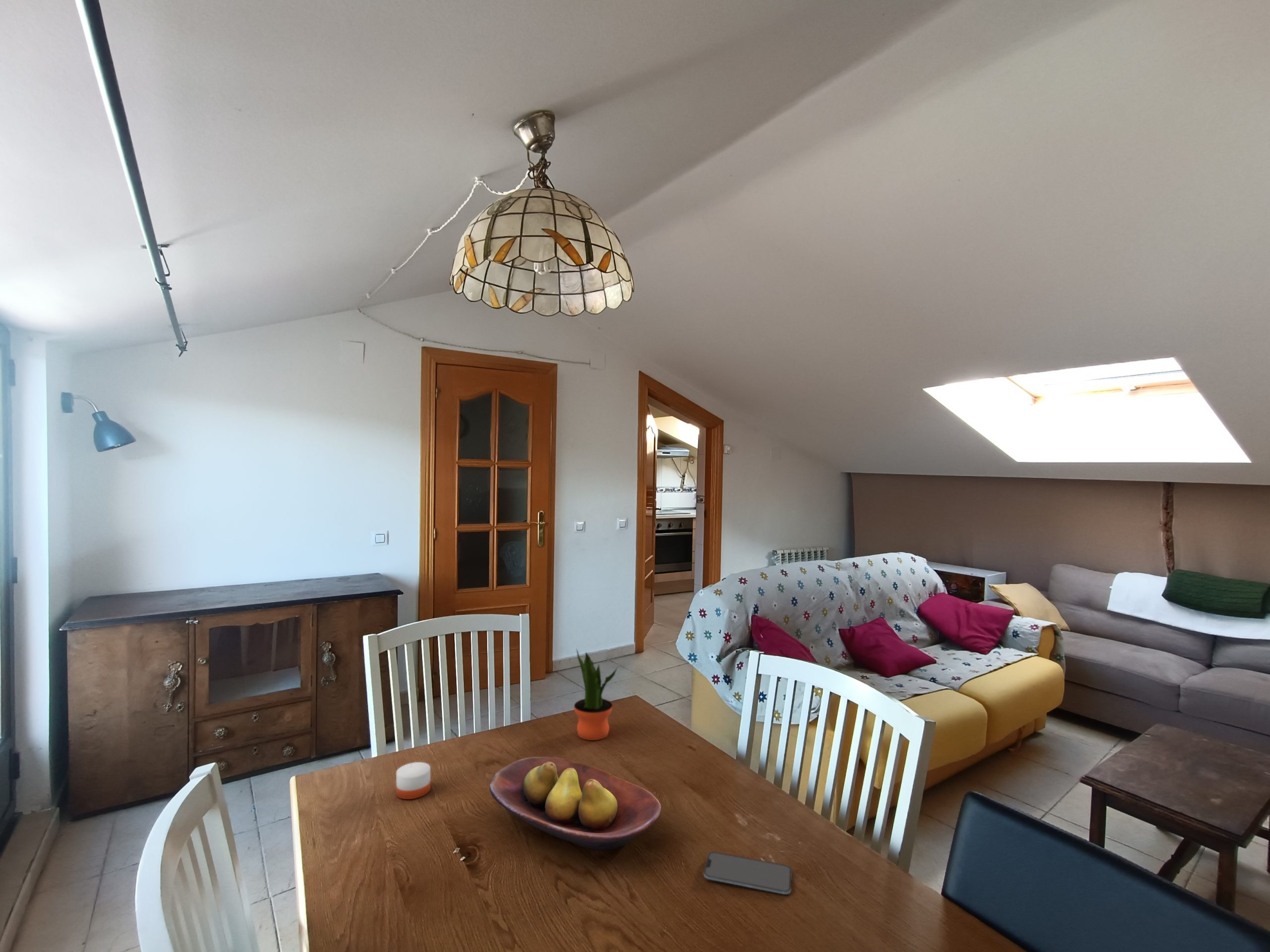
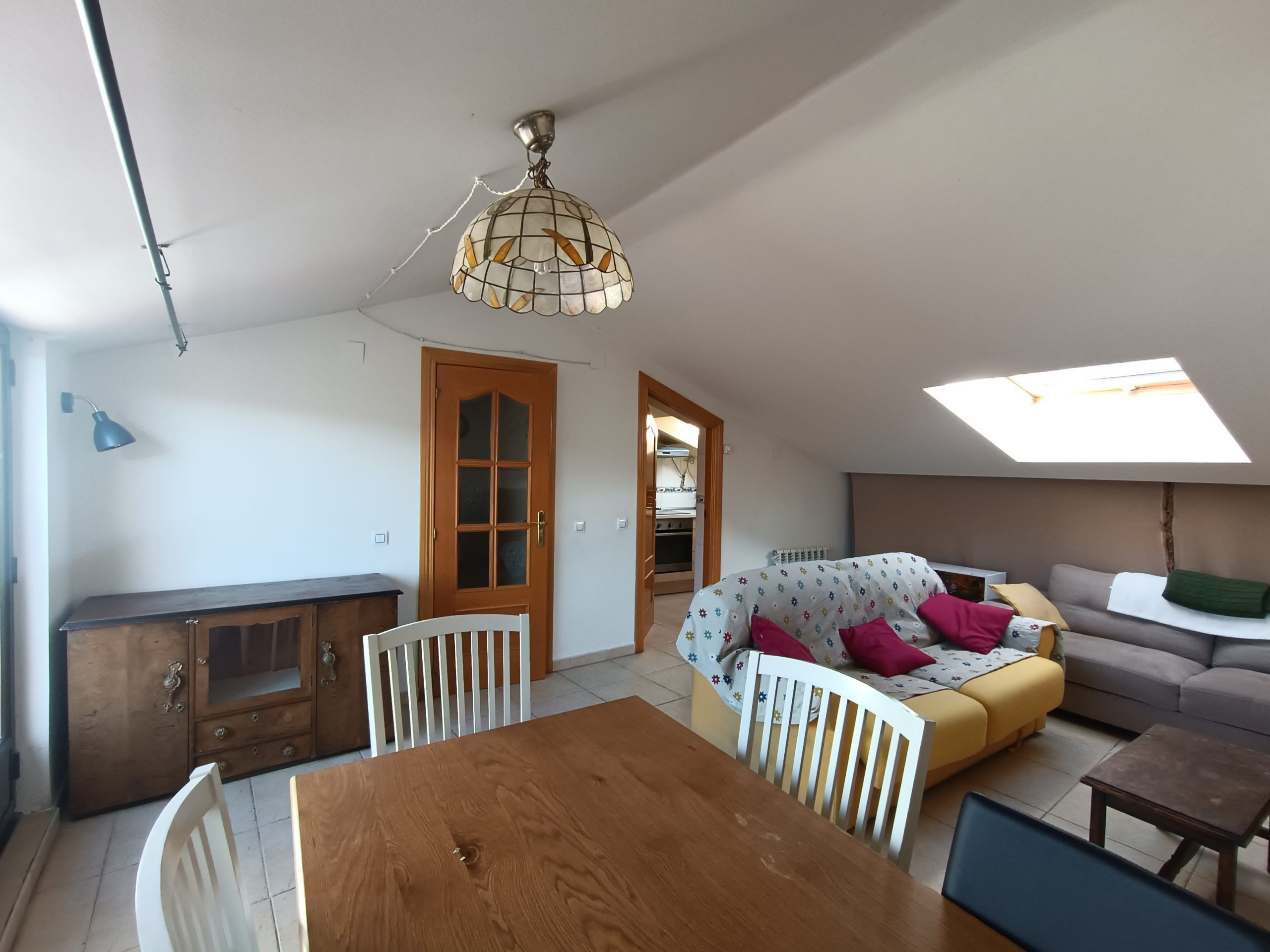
- fruit bowl [489,756,662,851]
- potted plant [573,648,618,741]
- candle [396,762,431,800]
- smartphone [703,851,792,895]
